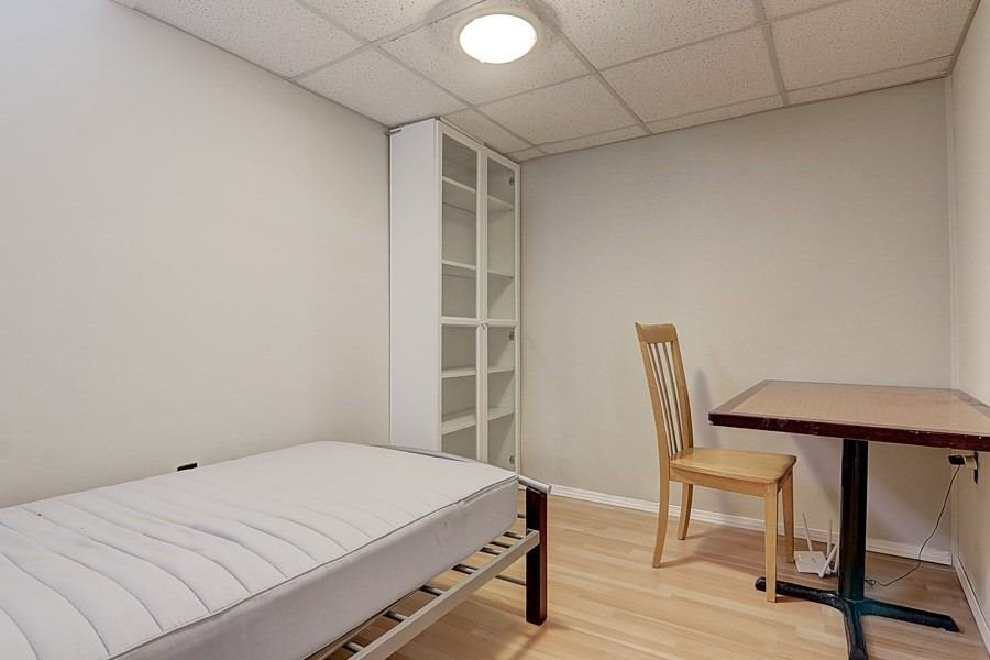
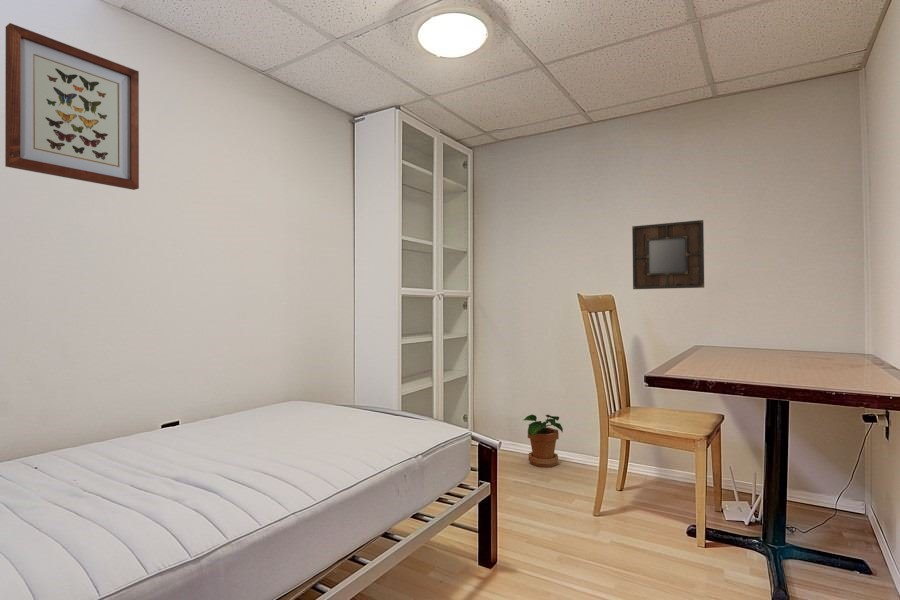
+ home mirror [631,219,705,290]
+ potted plant [523,414,564,468]
+ wall art [4,22,140,191]
